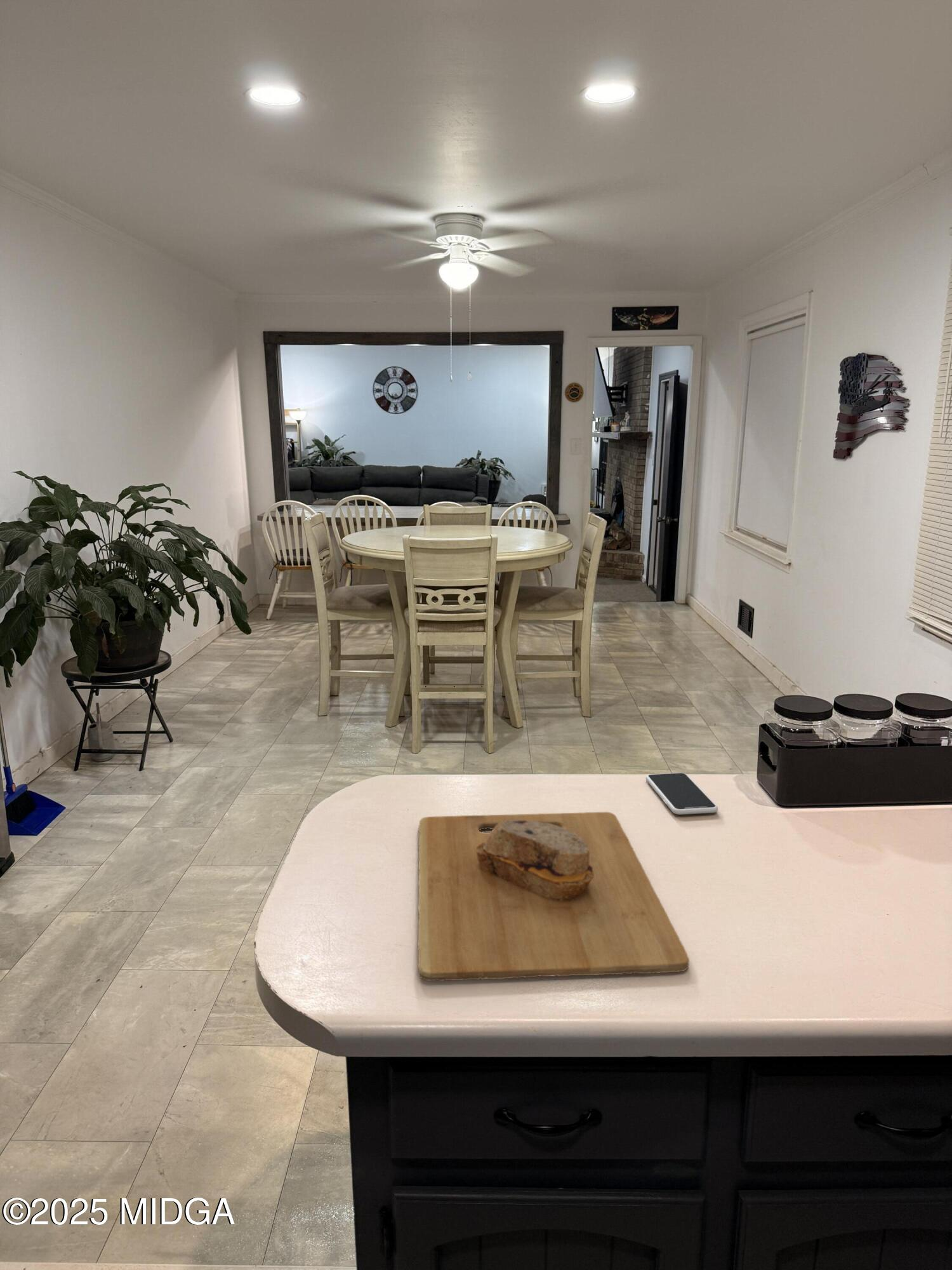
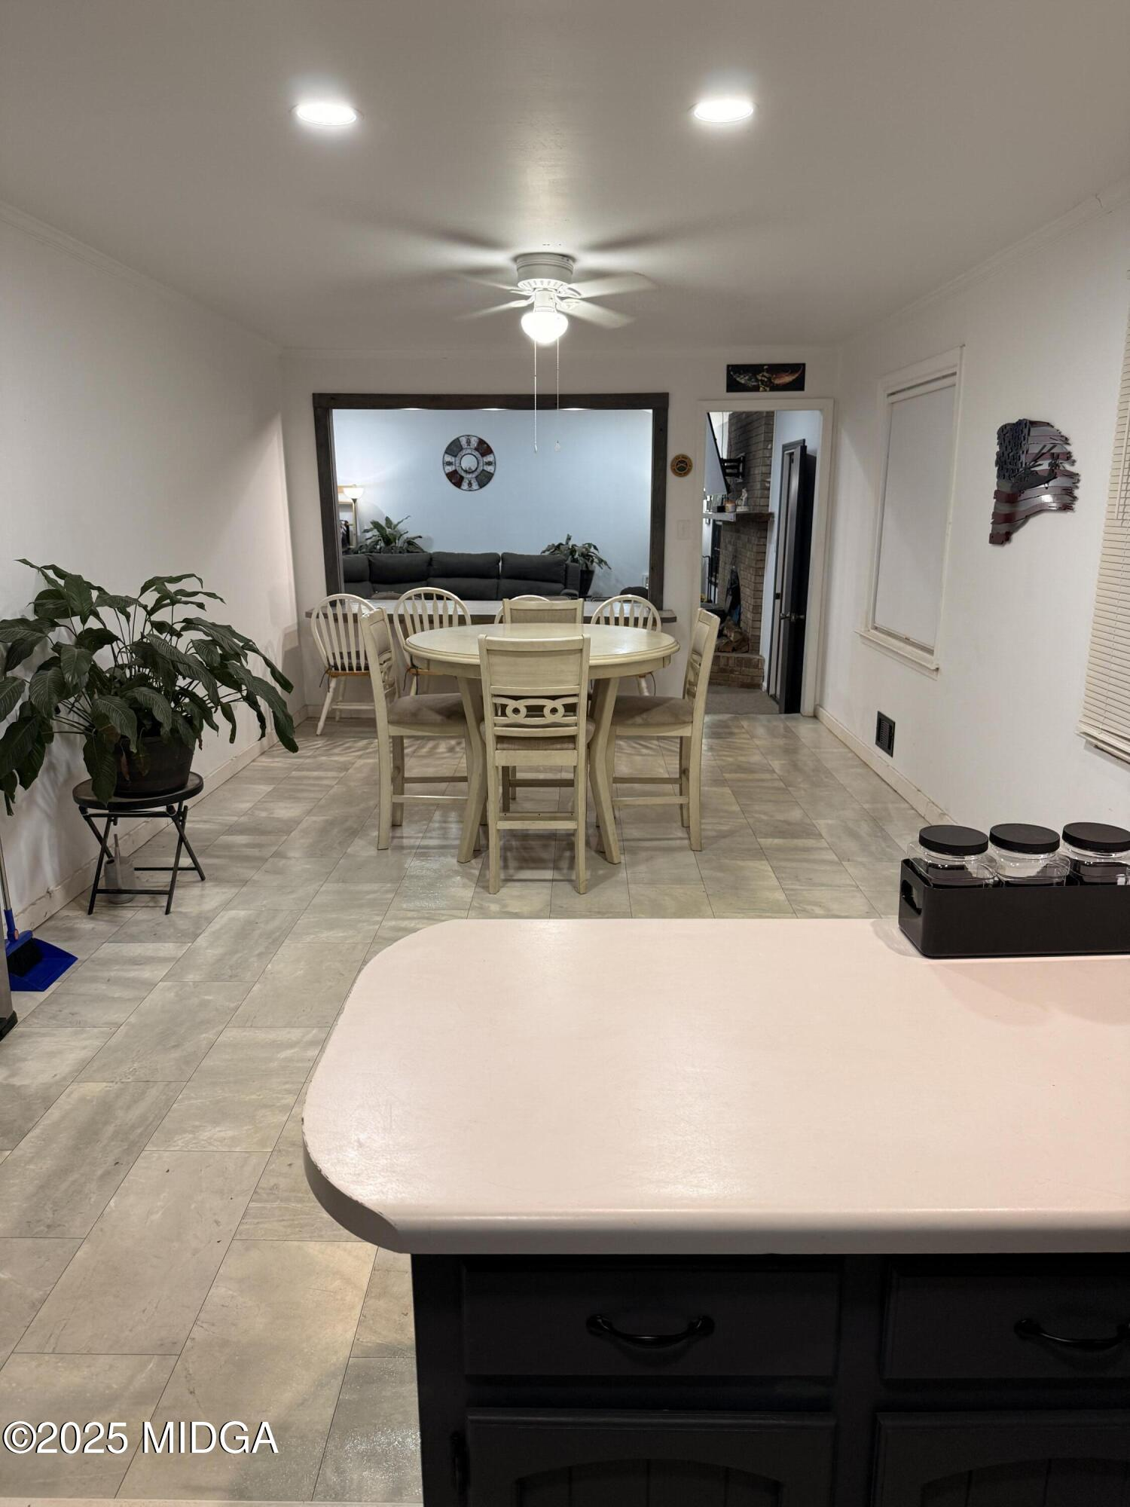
- cutting board [417,812,690,982]
- smartphone [645,772,718,815]
